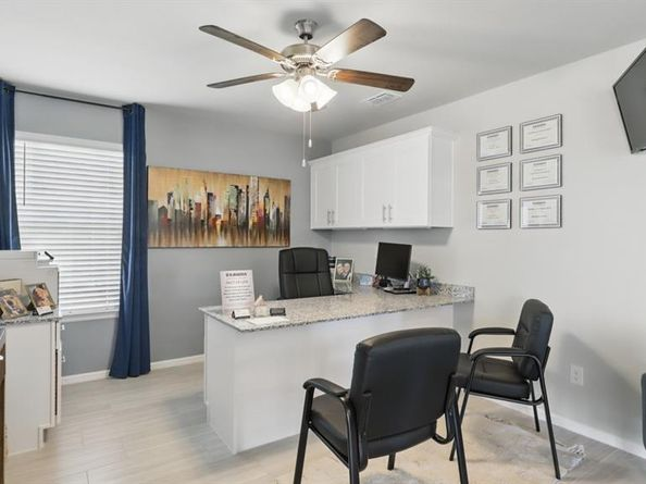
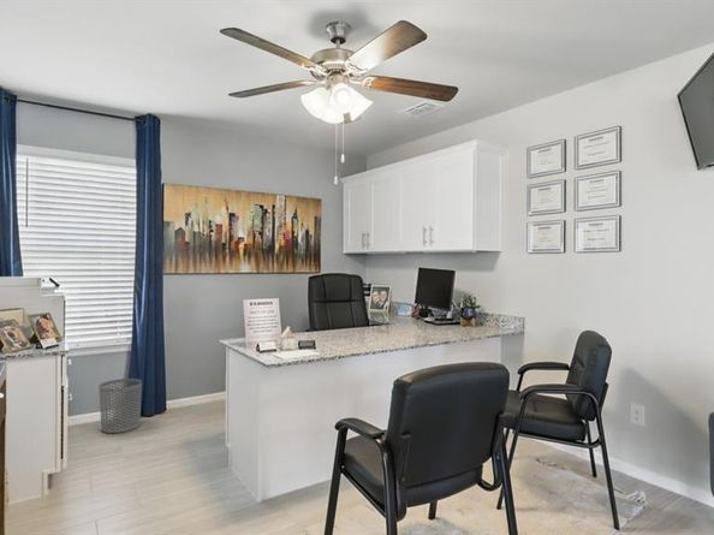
+ waste bin [99,378,143,434]
